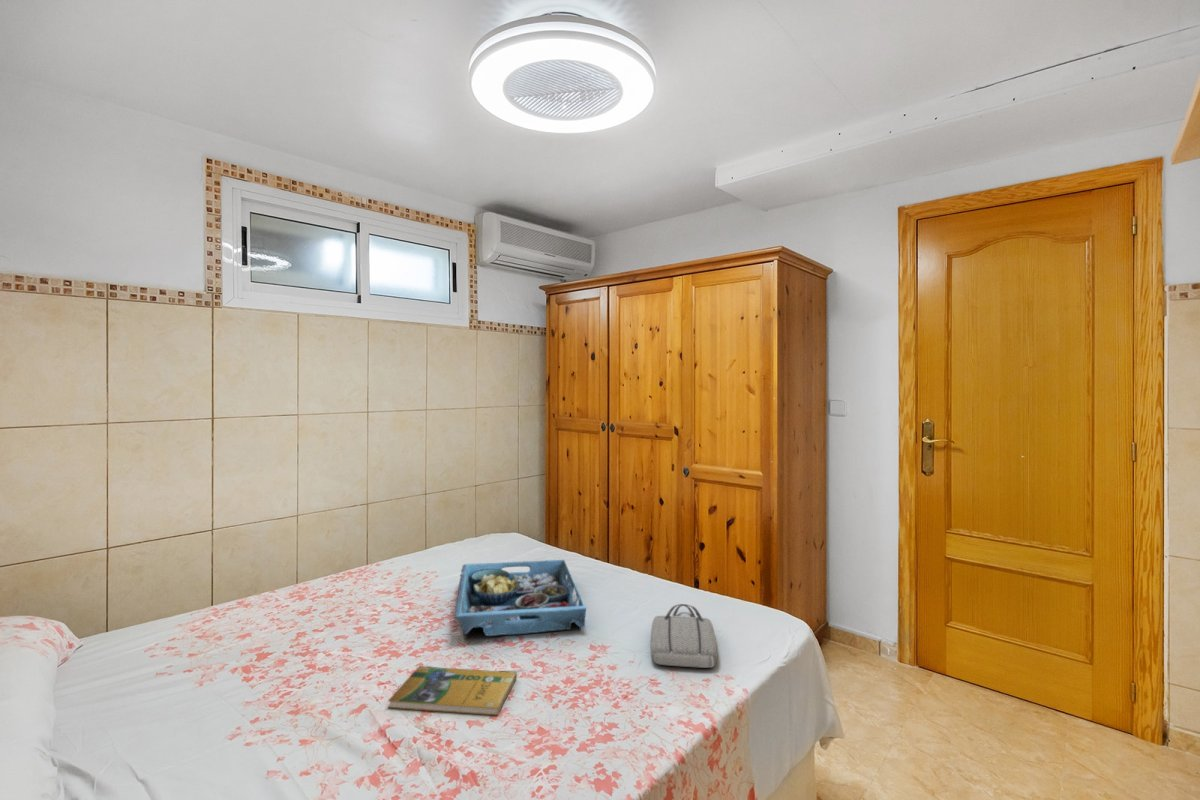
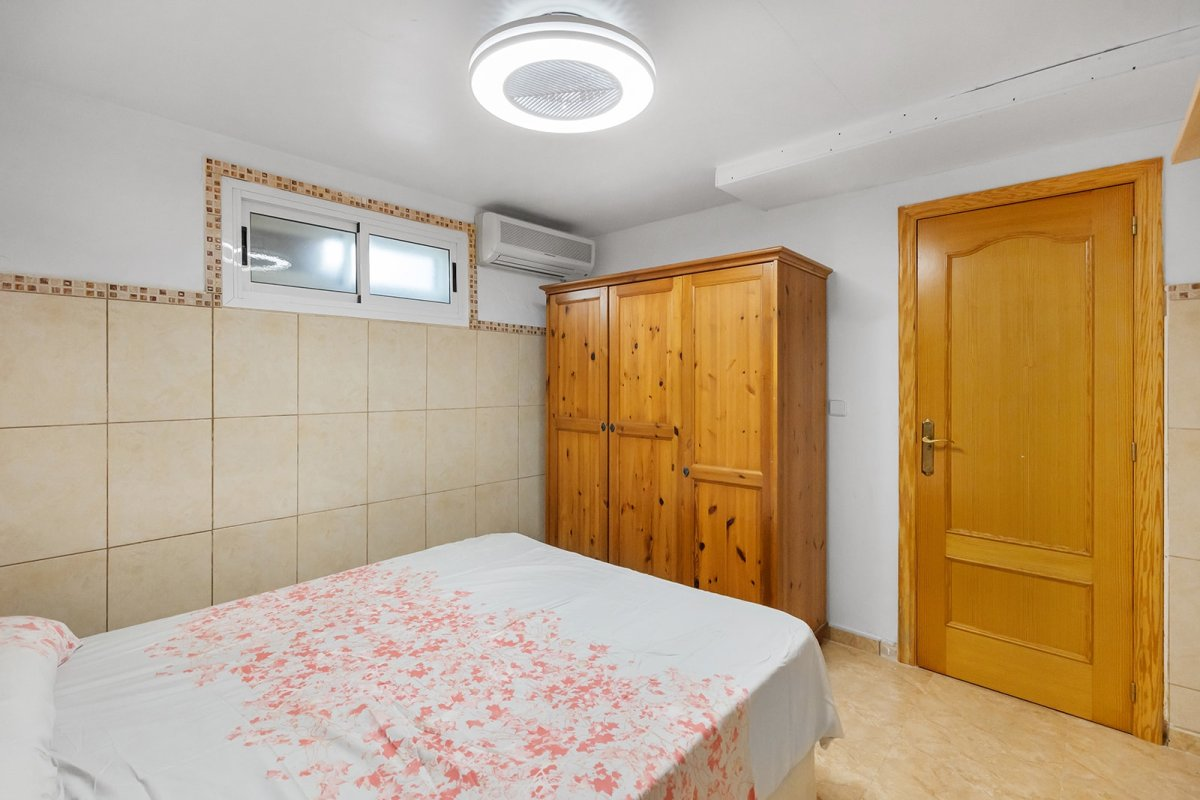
- tote bag [650,603,718,669]
- booklet [387,666,518,716]
- serving tray [454,559,587,639]
